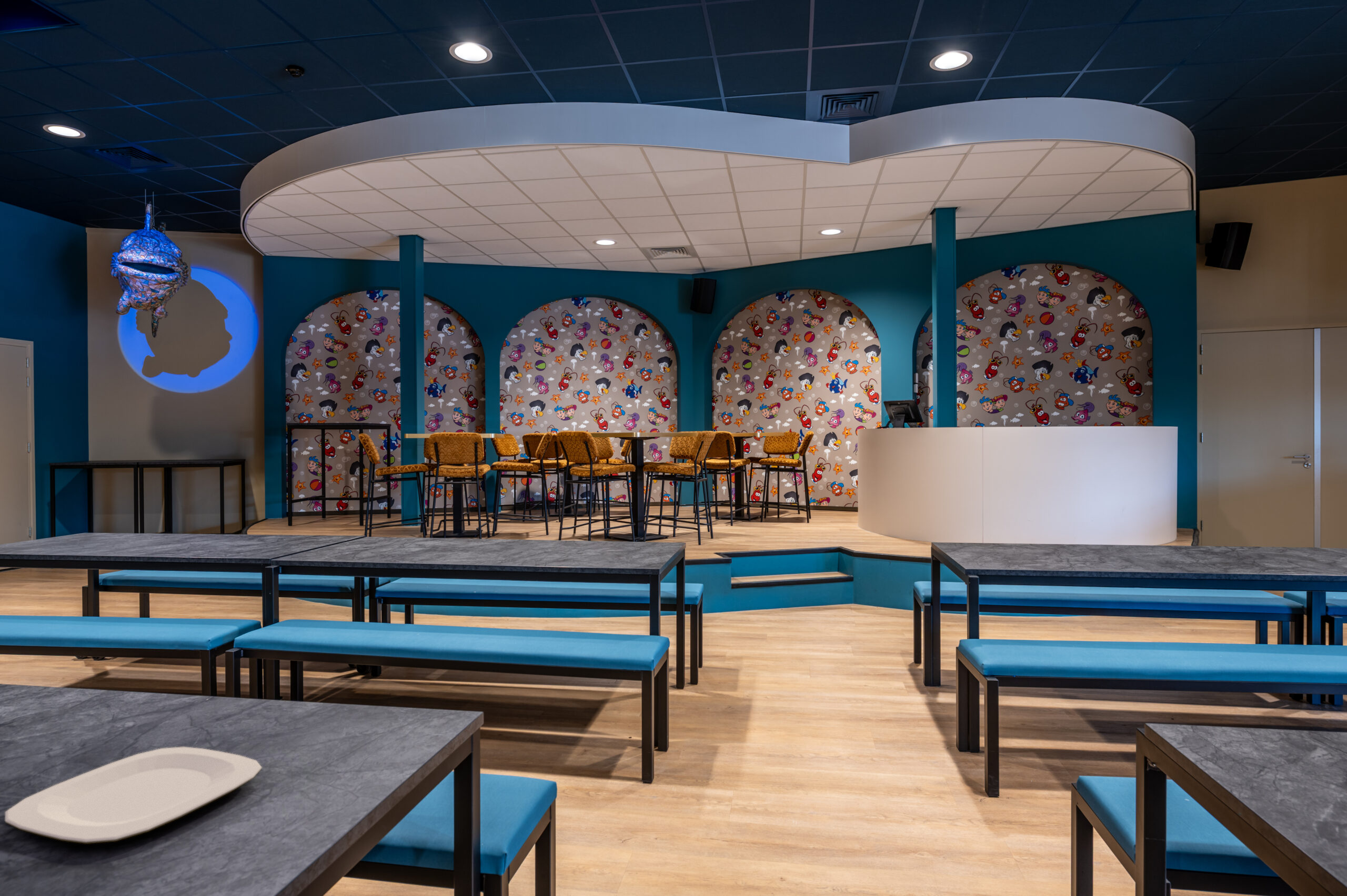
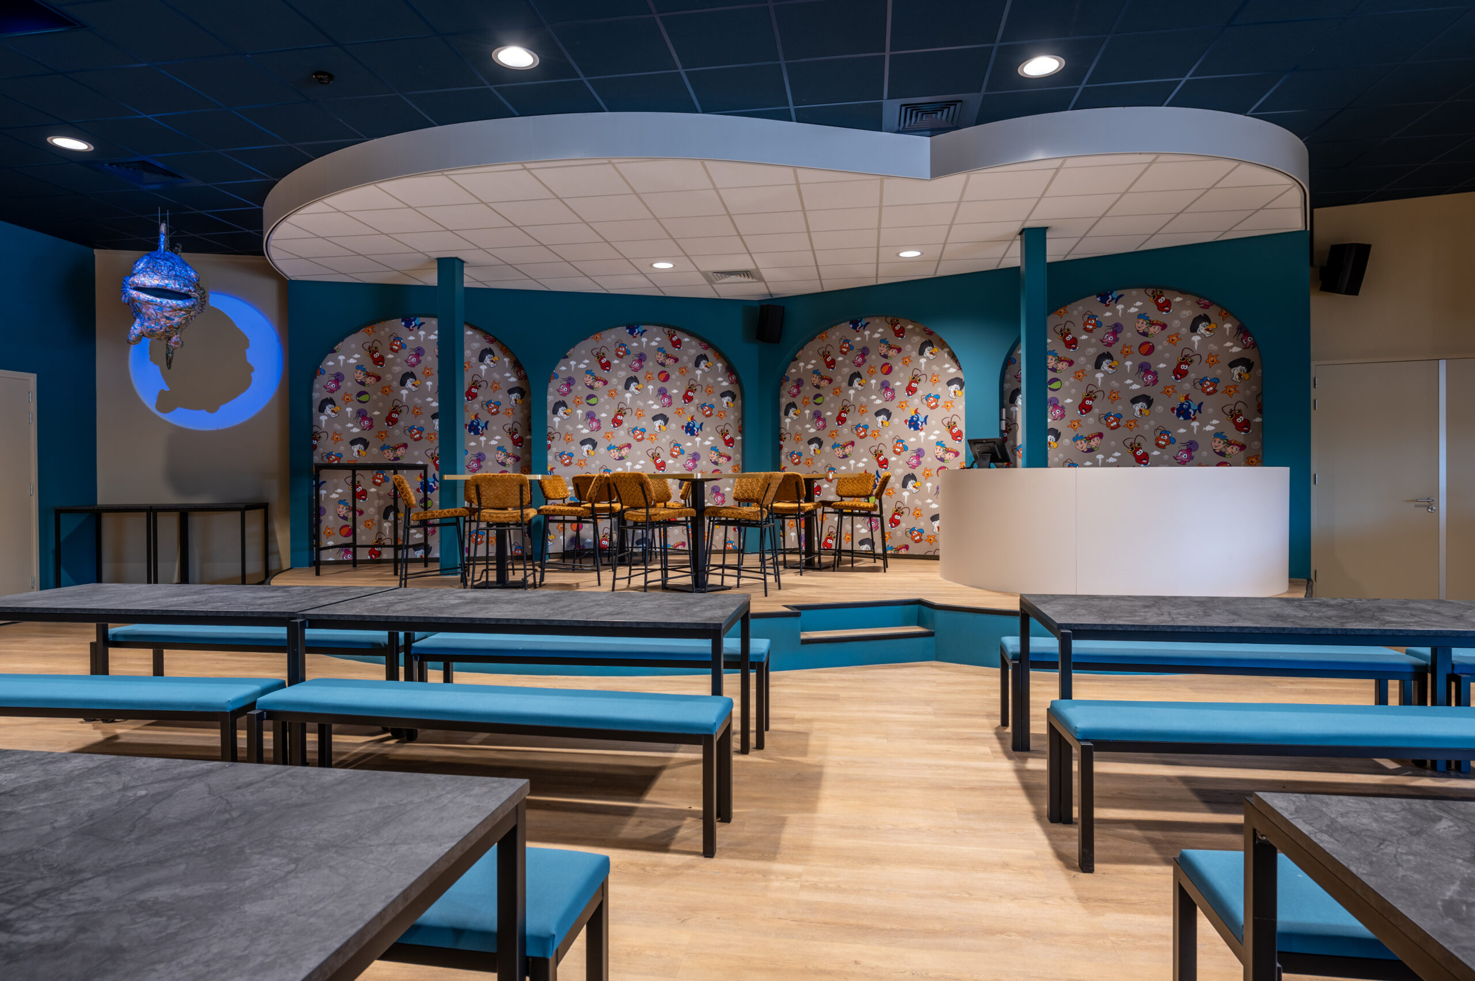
- plate [5,746,263,844]
